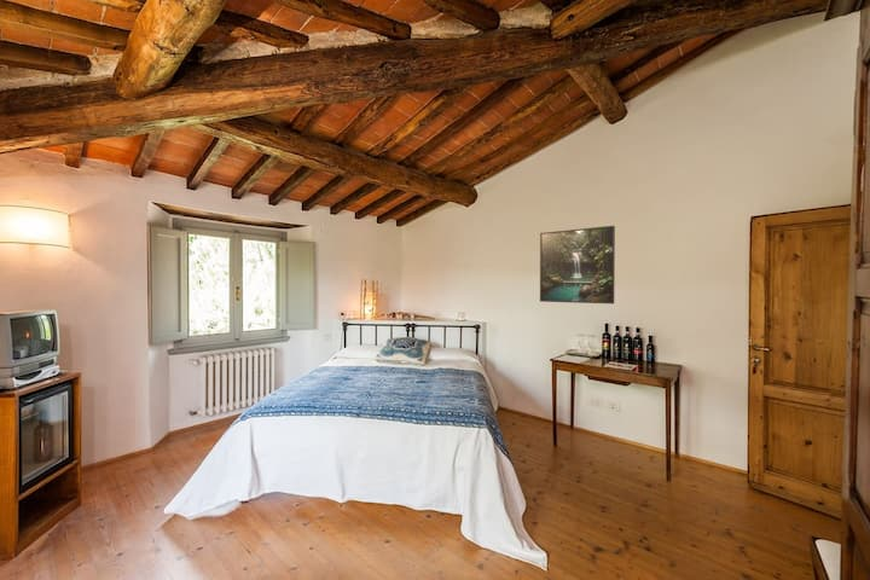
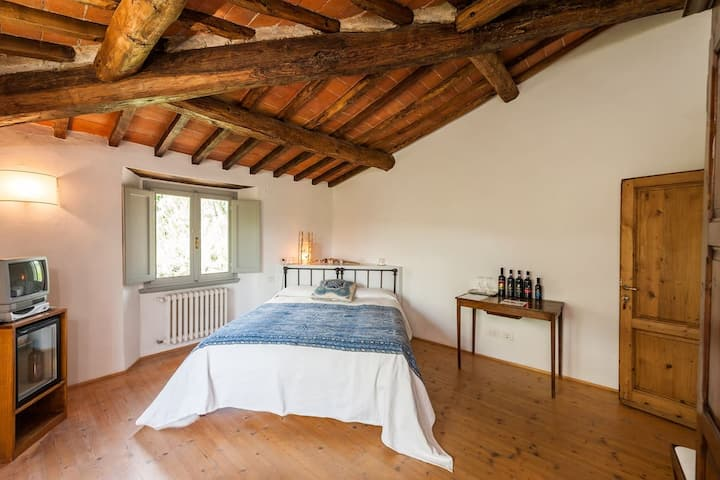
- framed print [539,225,616,304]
